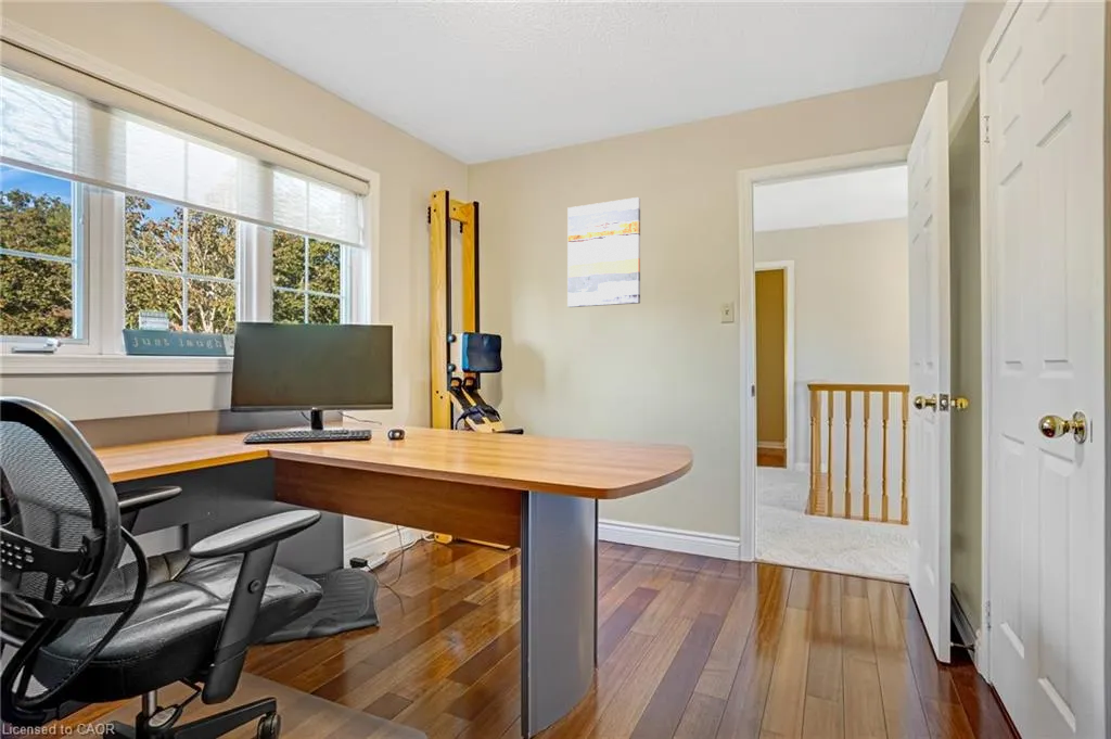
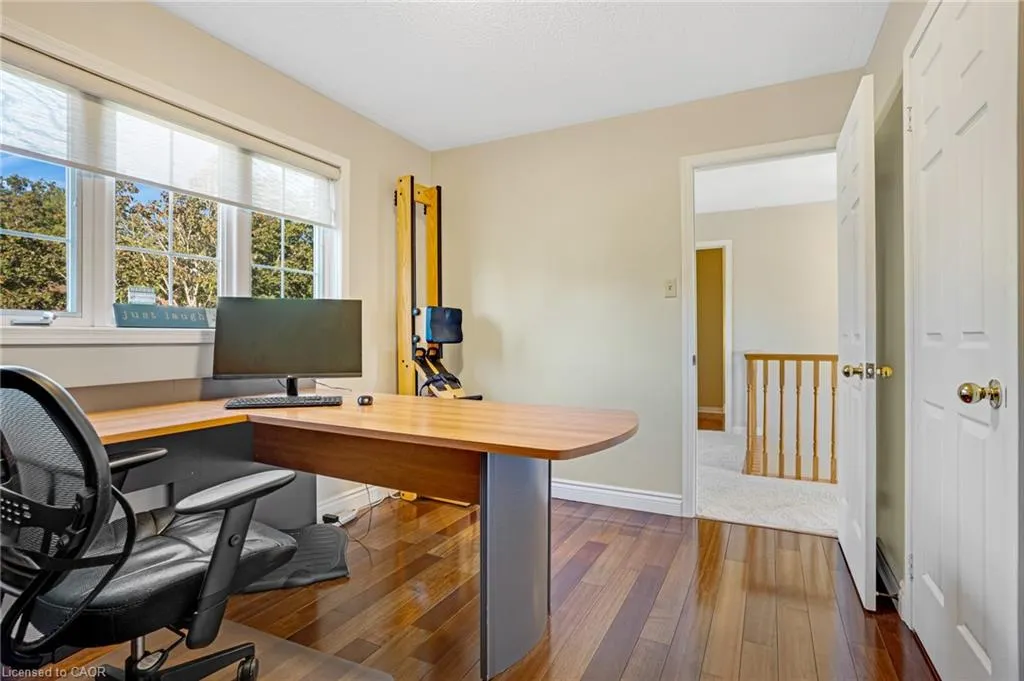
- wall art [566,196,641,308]
